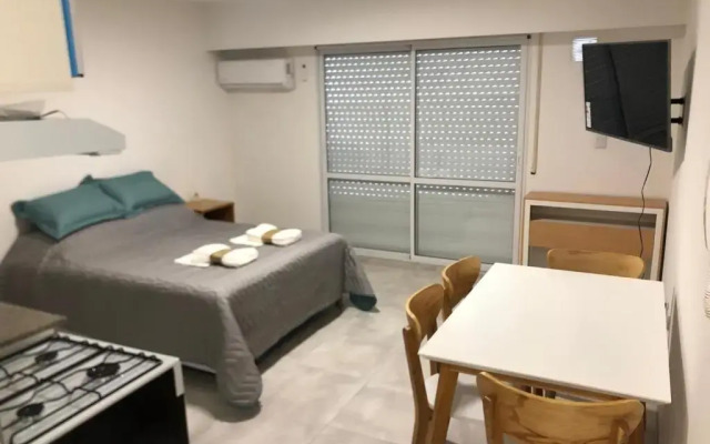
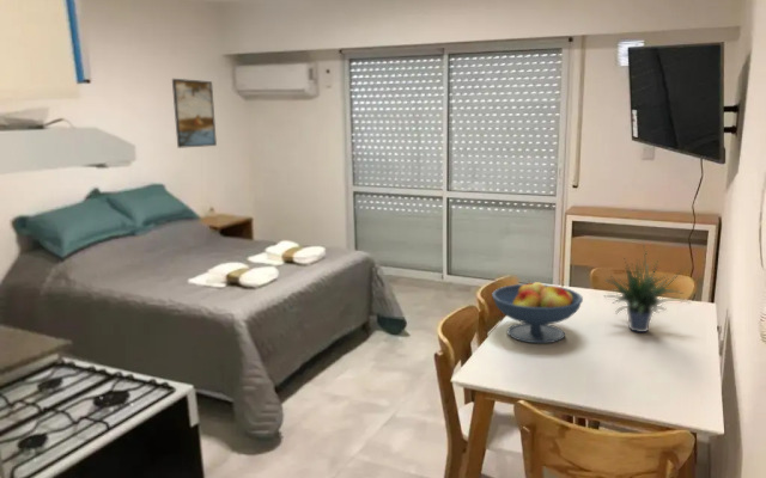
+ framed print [171,78,218,149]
+ fruit bowl [491,280,584,344]
+ potted plant [603,239,693,333]
